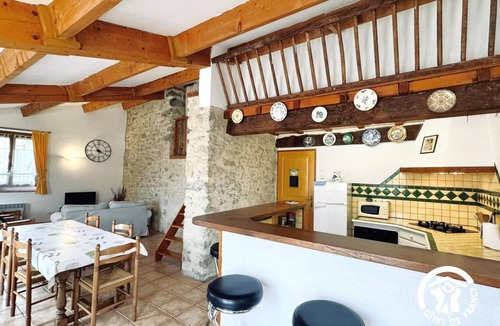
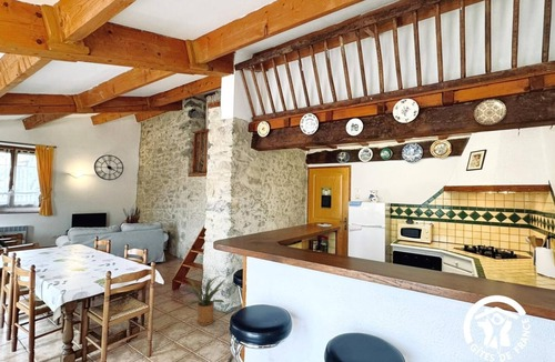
+ house plant [186,274,226,326]
